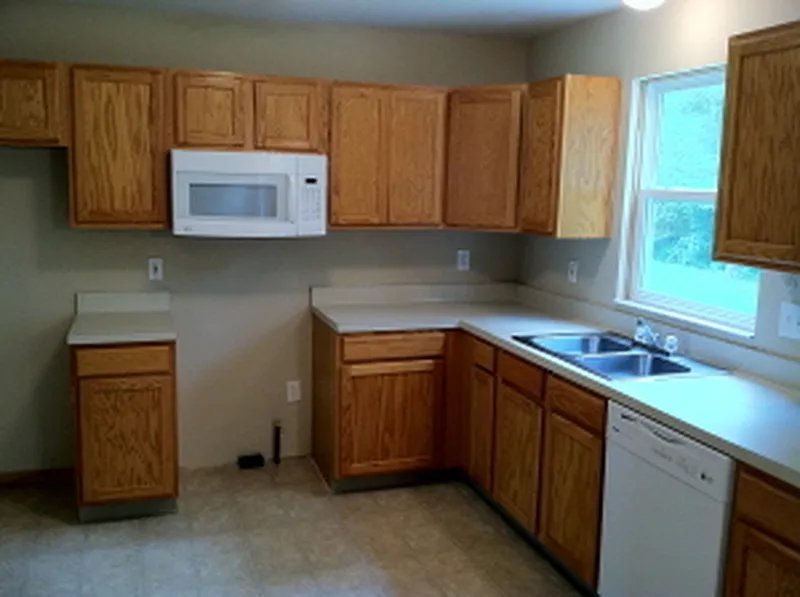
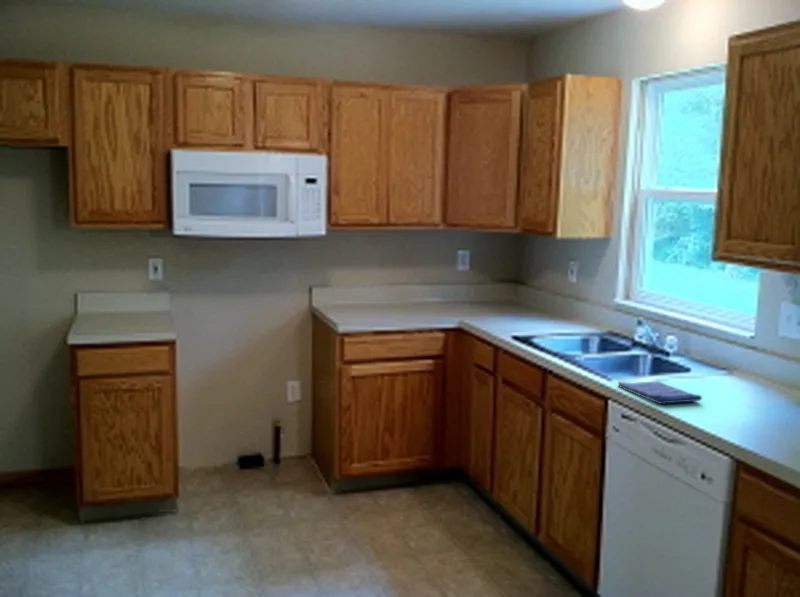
+ dish towel [617,380,703,405]
